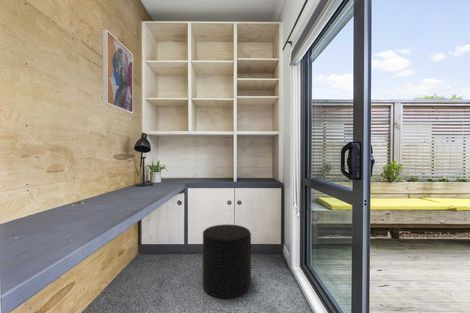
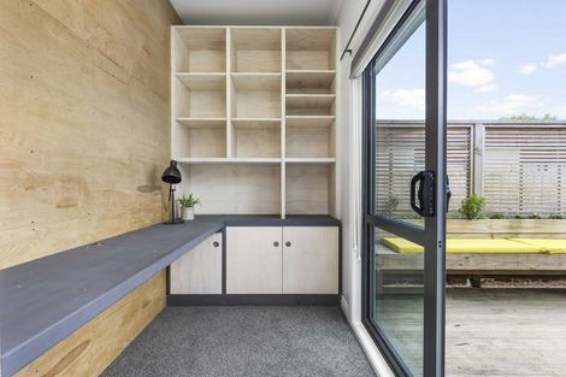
- stool [202,224,252,299]
- wall art [102,28,134,115]
